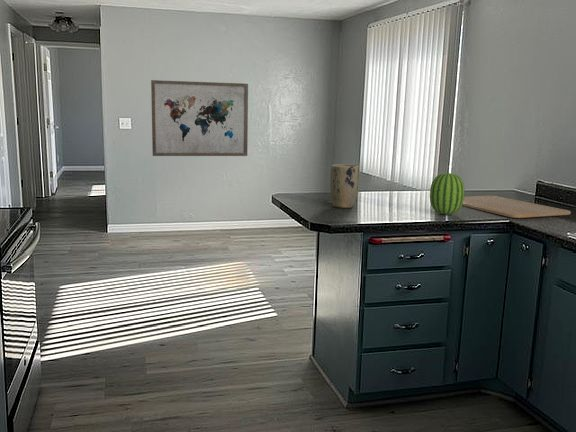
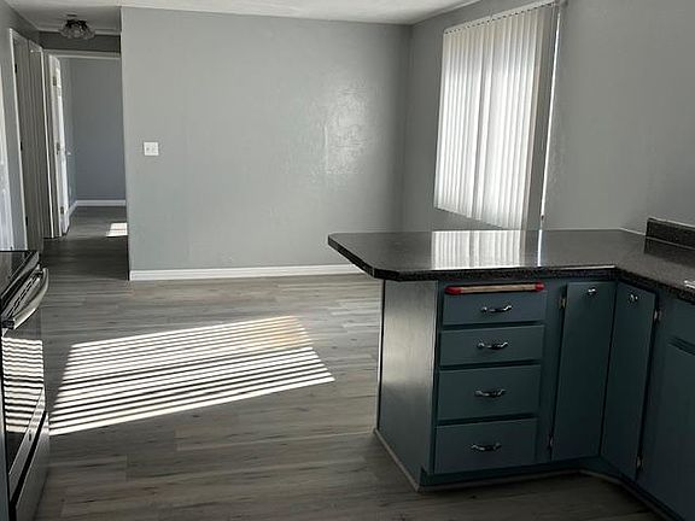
- plant pot [329,163,360,209]
- chopping board [461,195,572,219]
- wall art [150,79,249,157]
- fruit [429,170,465,215]
